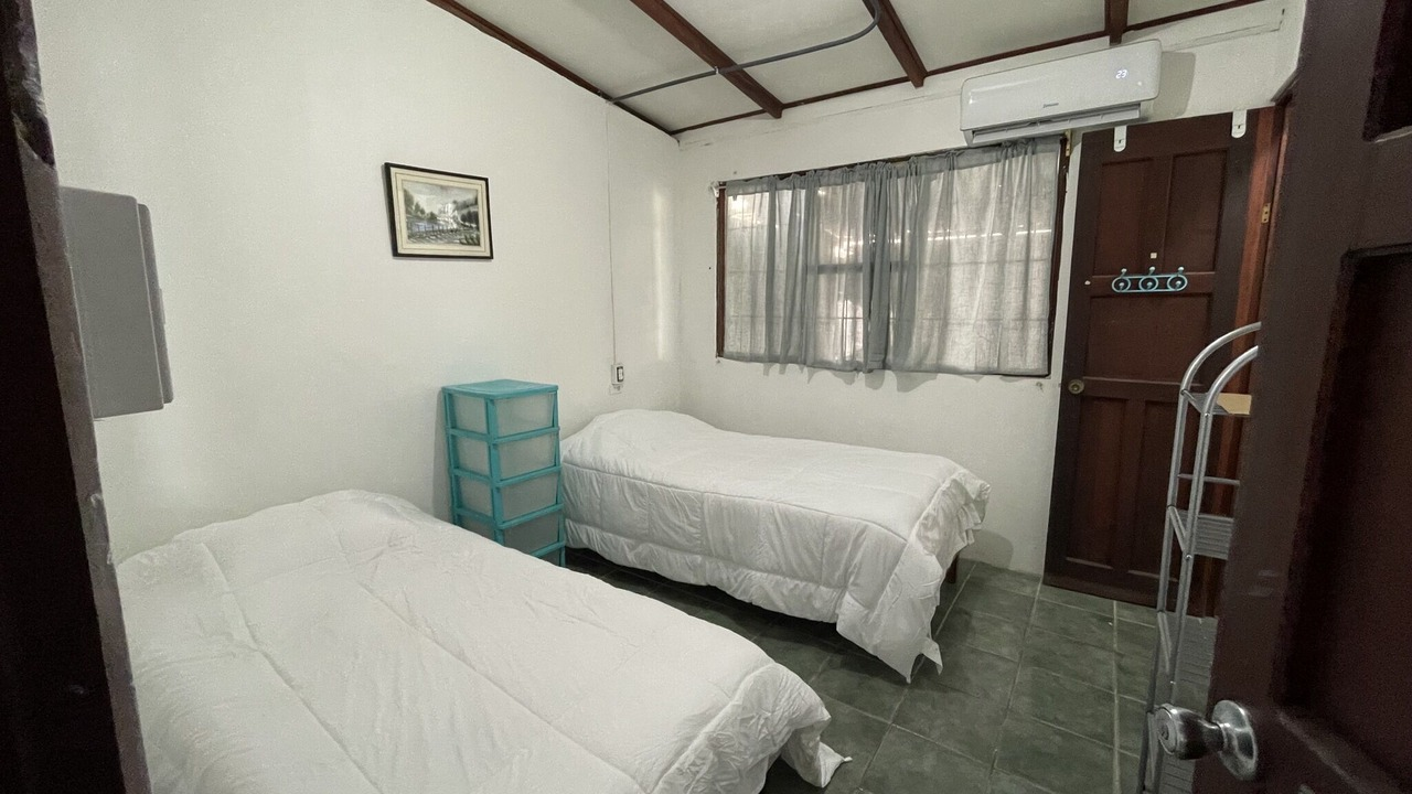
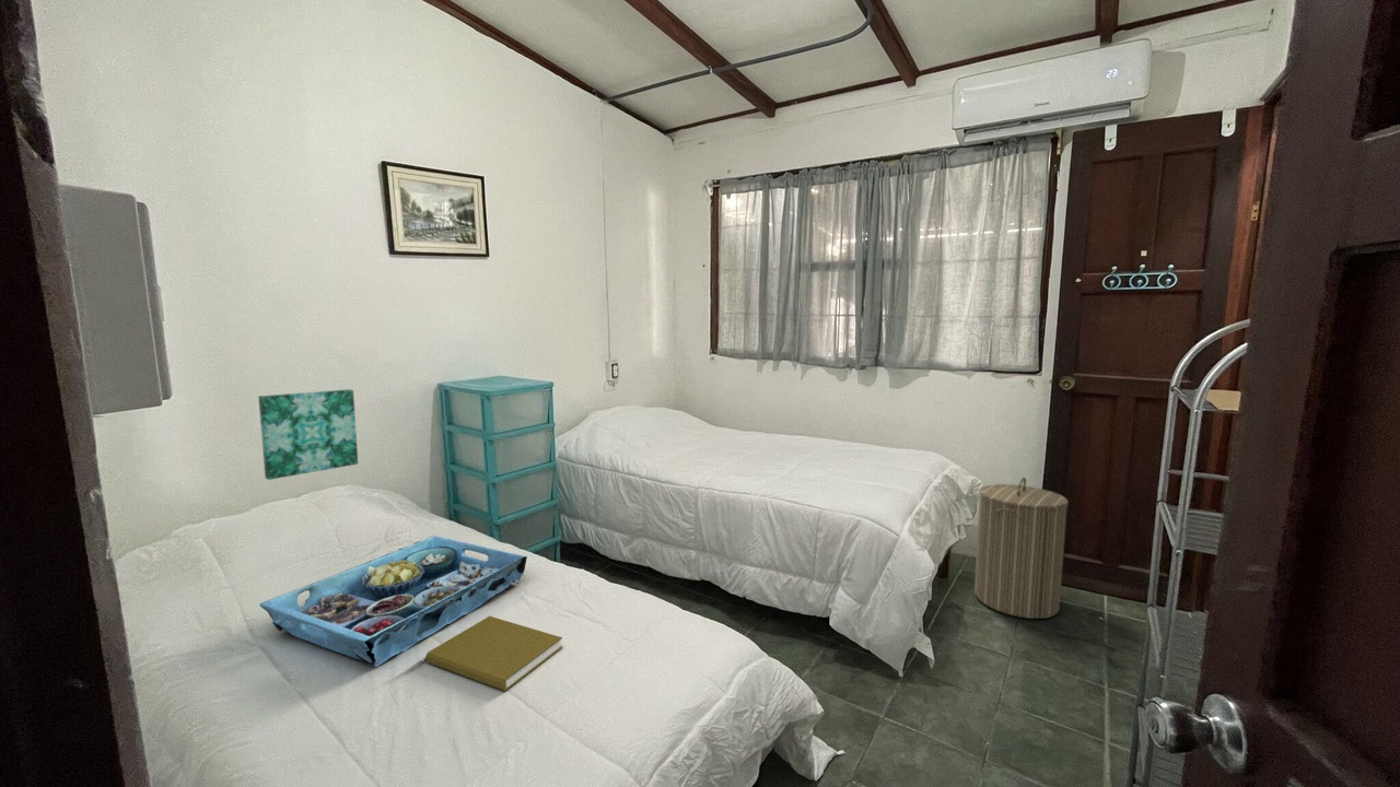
+ serving tray [258,535,528,668]
+ wall art [257,388,359,481]
+ laundry hamper [973,477,1070,620]
+ book [424,615,563,692]
